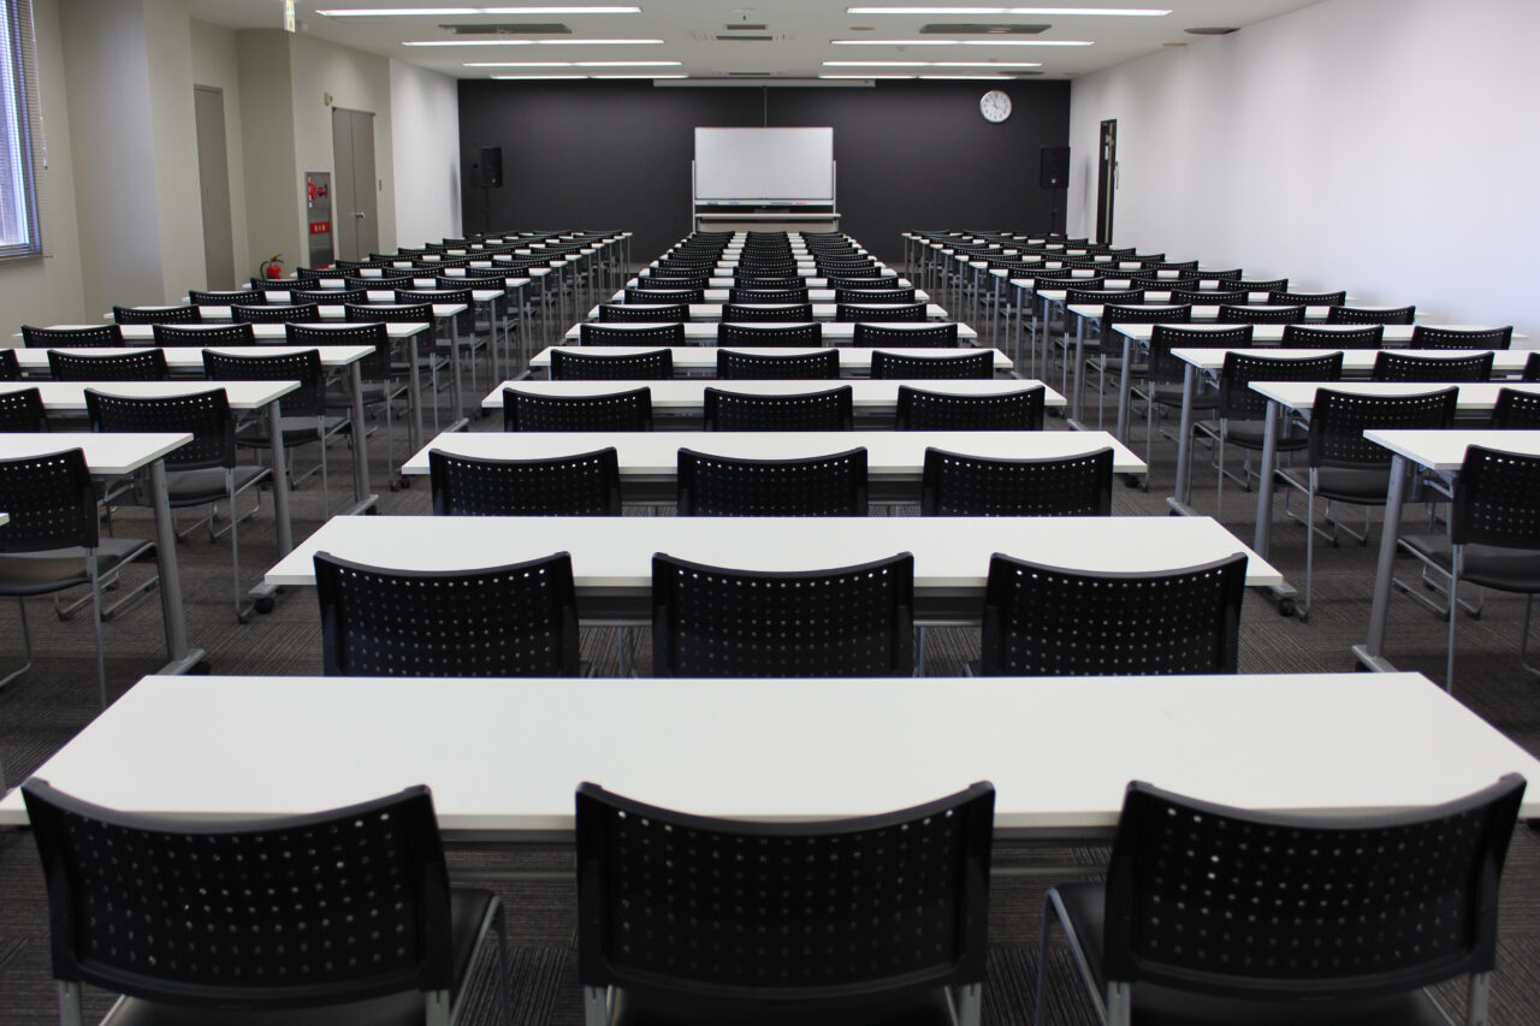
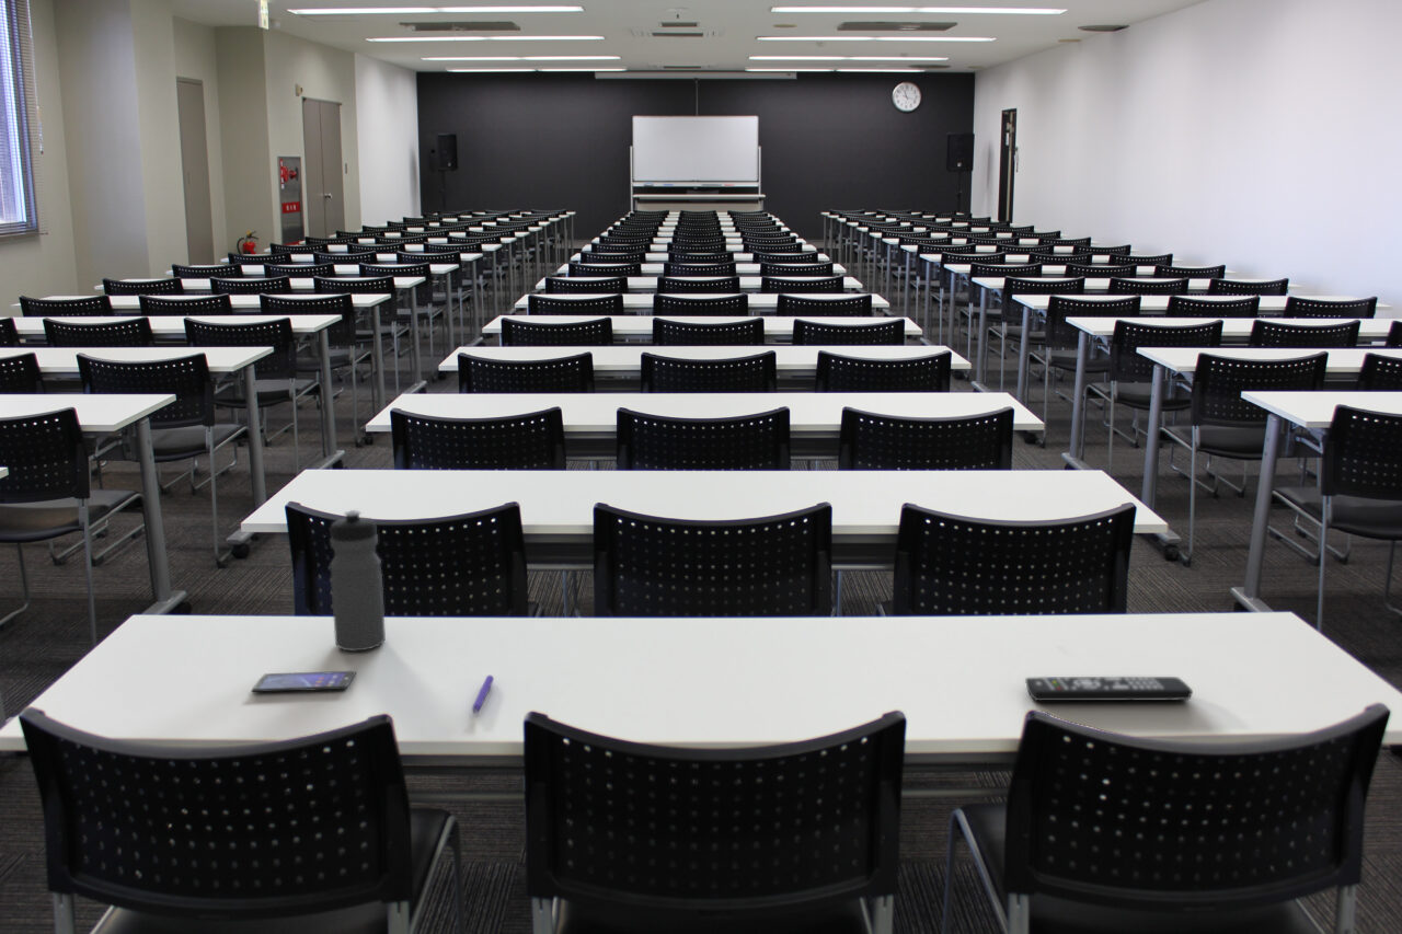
+ remote control [1024,676,1194,702]
+ smartphone [251,670,357,693]
+ pen [471,674,495,715]
+ water bottle [329,509,387,653]
